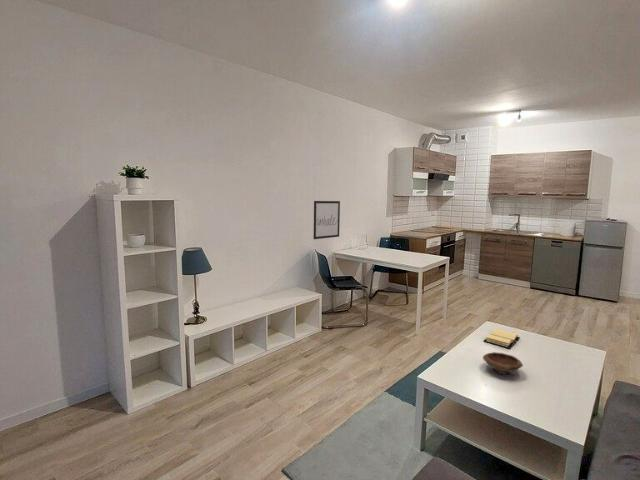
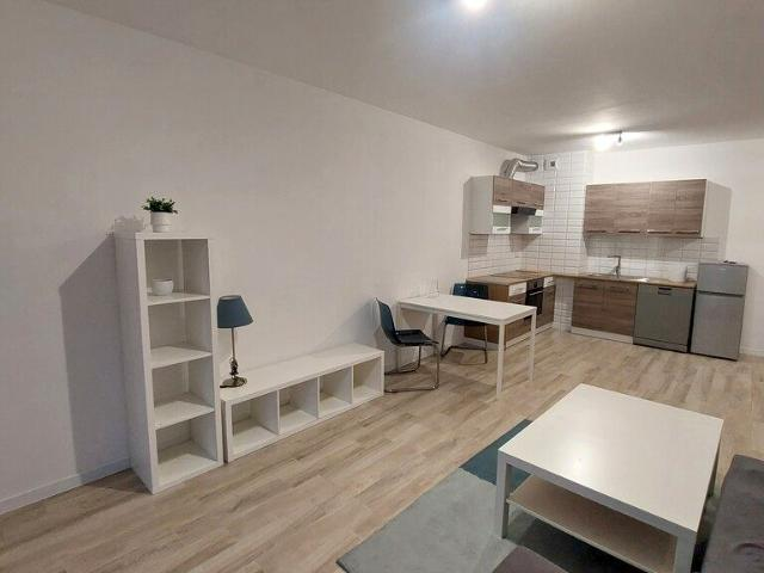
- wall art [313,200,341,240]
- bowl [482,351,524,375]
- book [483,328,521,349]
